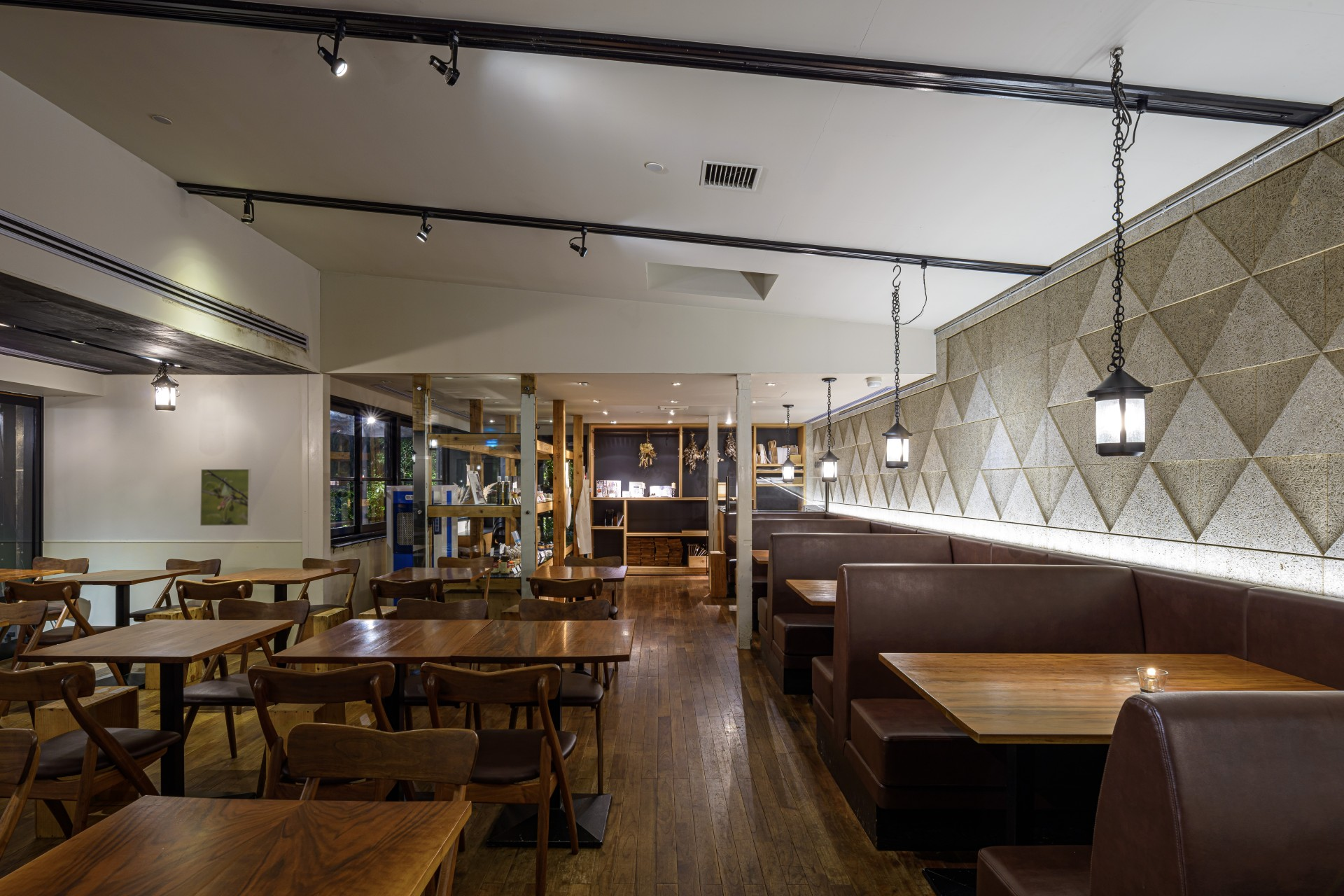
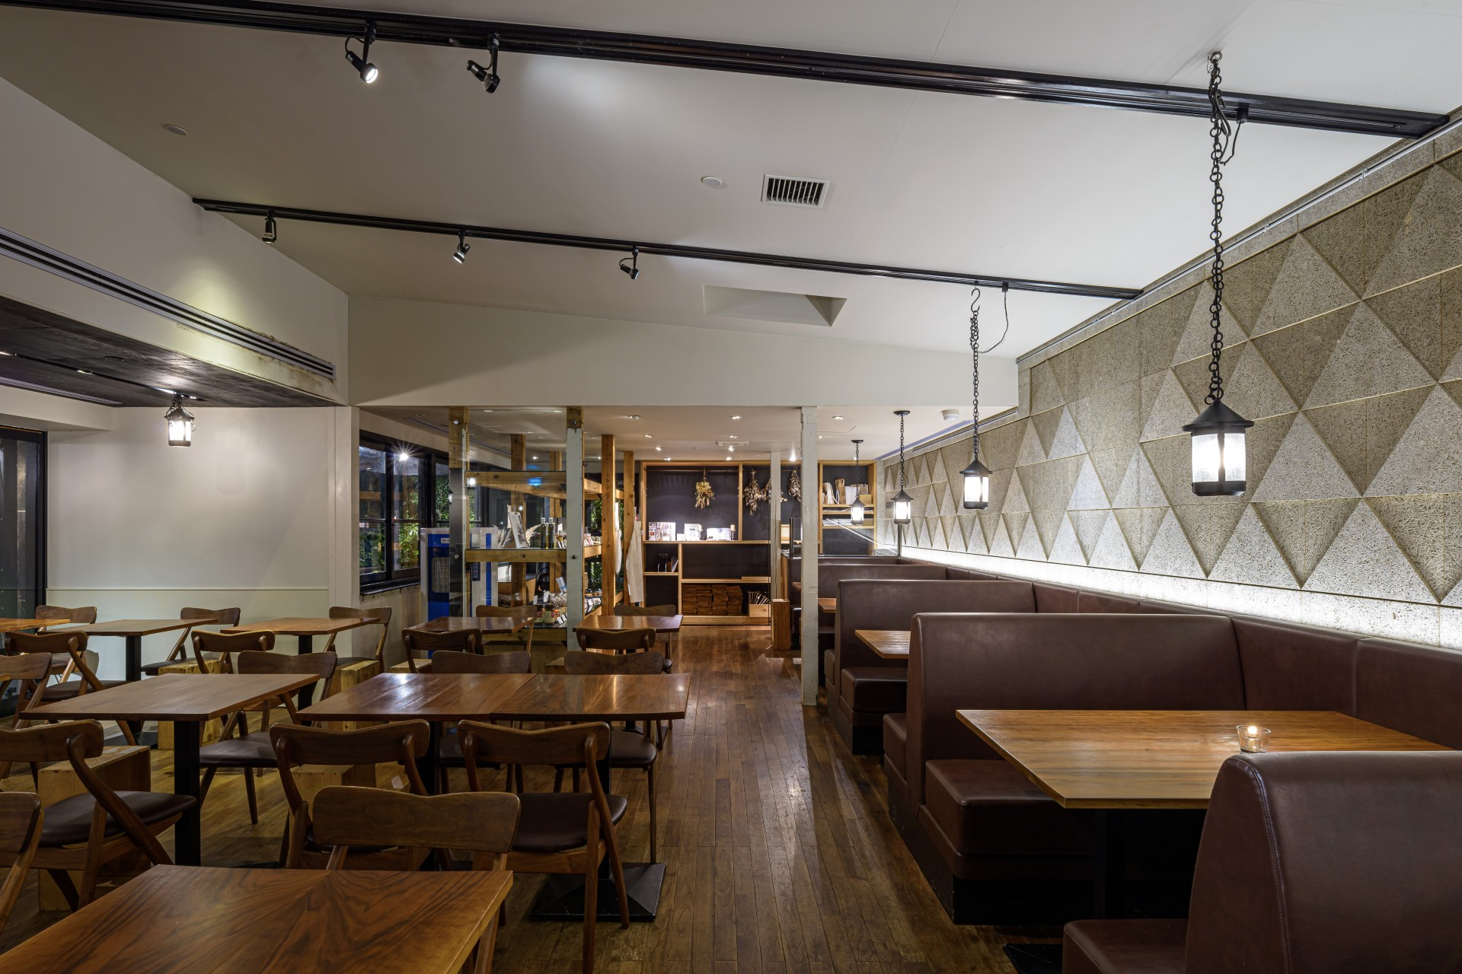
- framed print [200,468,252,526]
